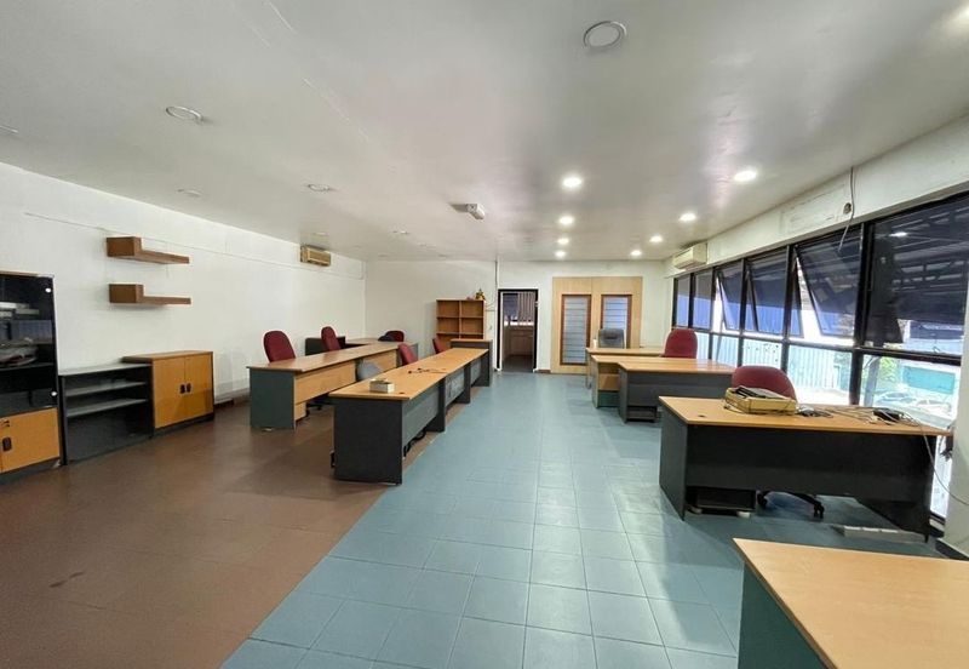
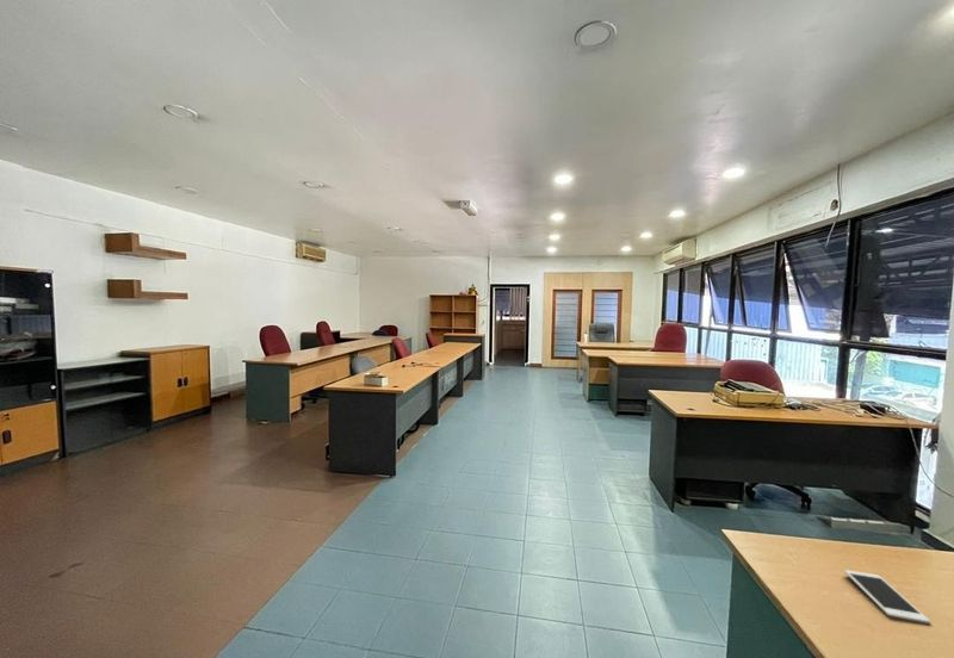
+ cell phone [843,569,931,625]
